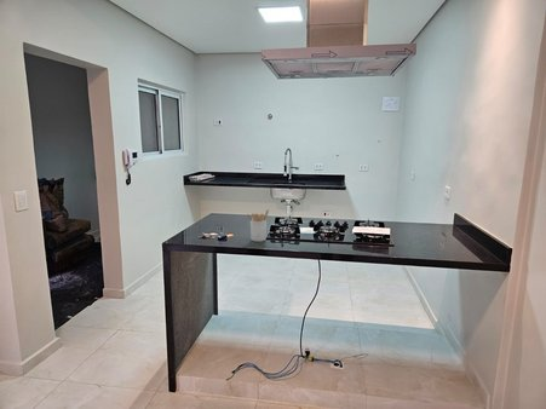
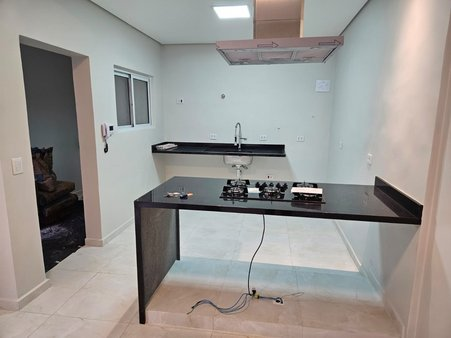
- utensil holder [246,208,270,243]
